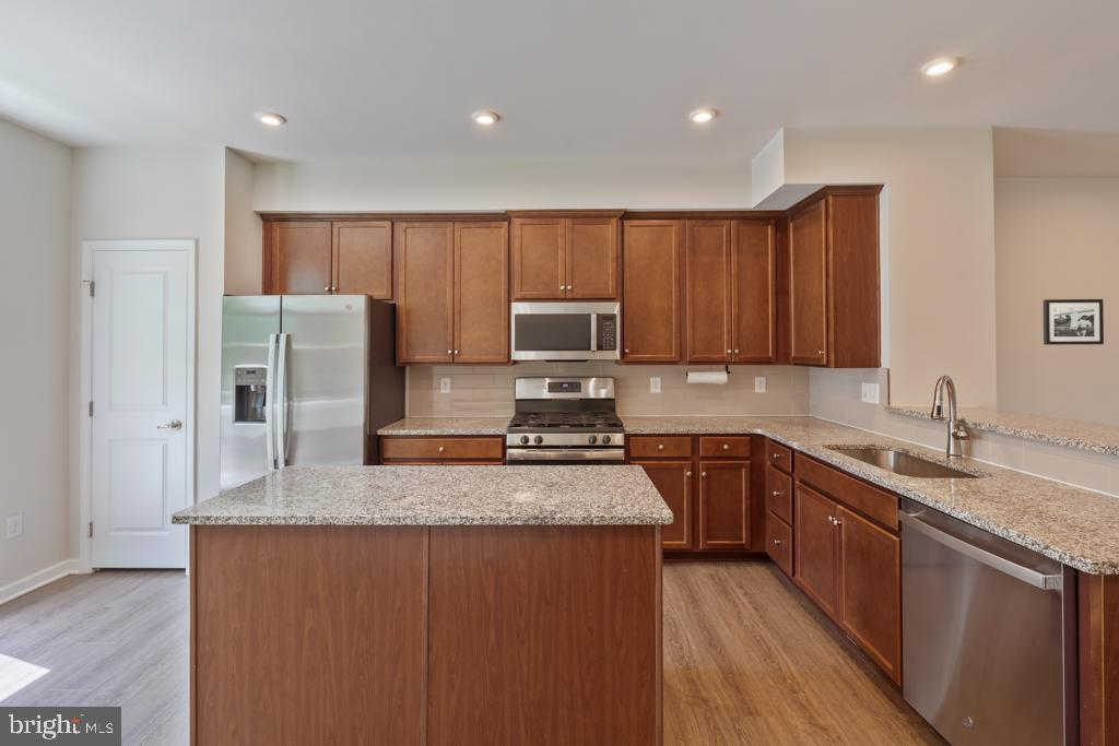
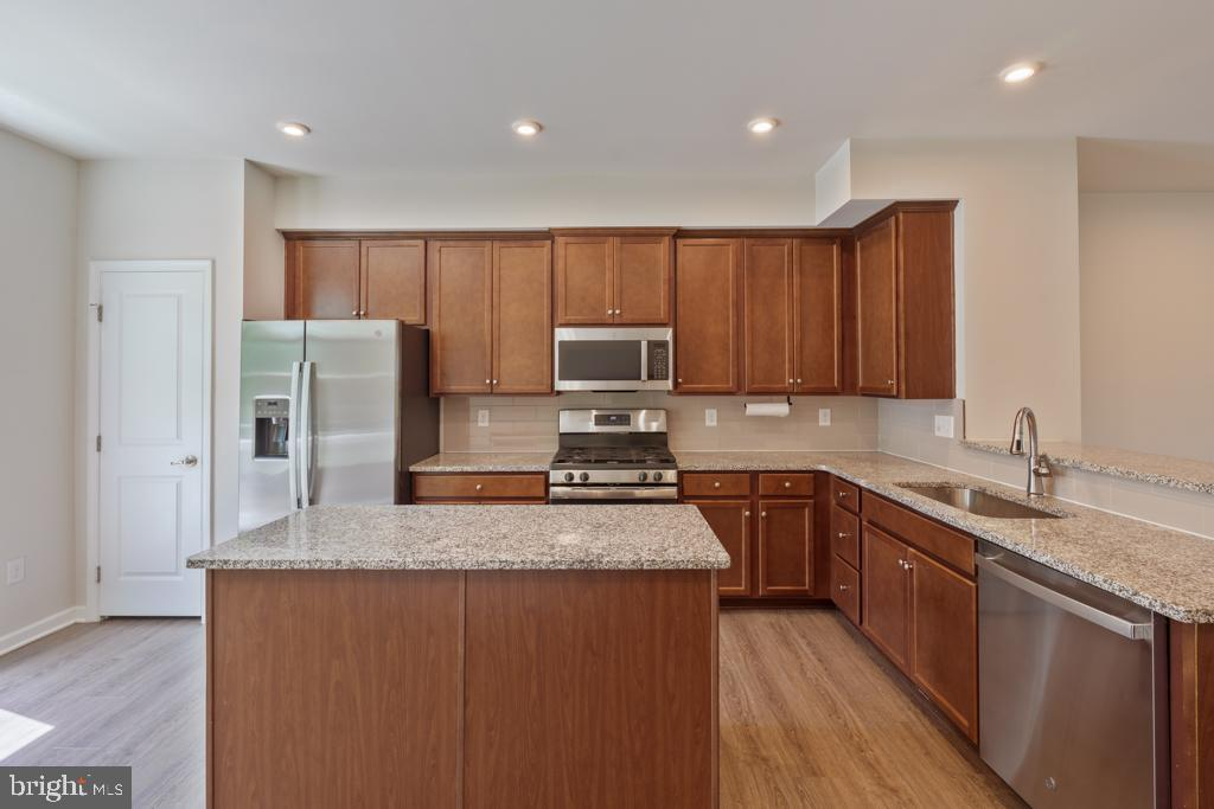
- picture frame [1043,298,1105,346]
